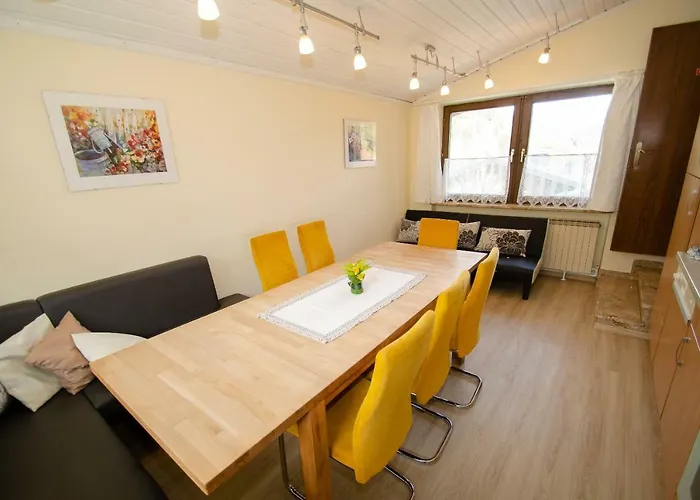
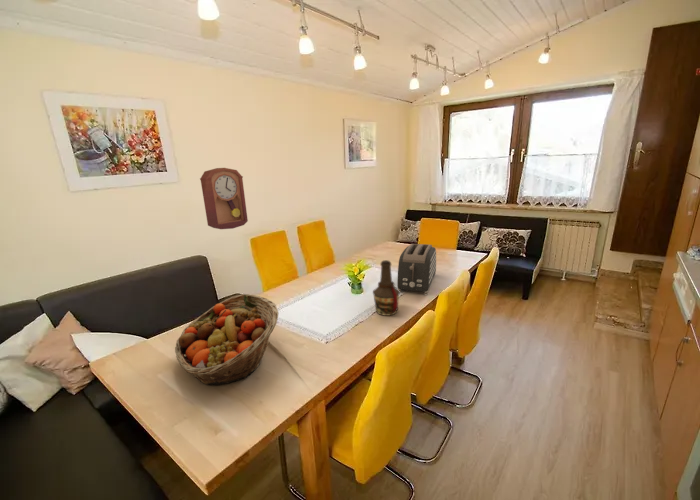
+ toaster [396,243,437,296]
+ pendulum clock [199,167,249,230]
+ fruit basket [174,293,280,386]
+ bottle [372,259,401,317]
